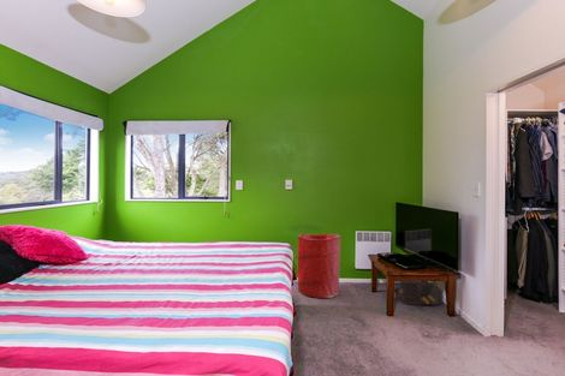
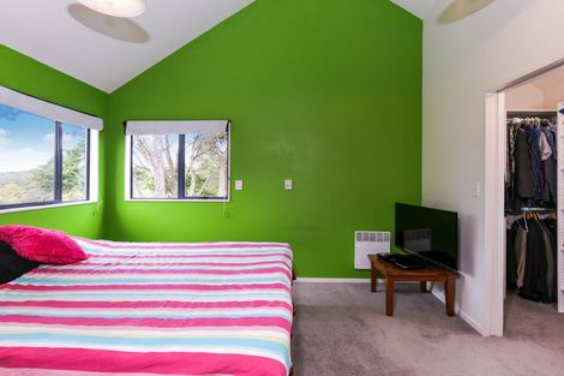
- laundry hamper [297,233,341,299]
- backpack [398,280,445,306]
